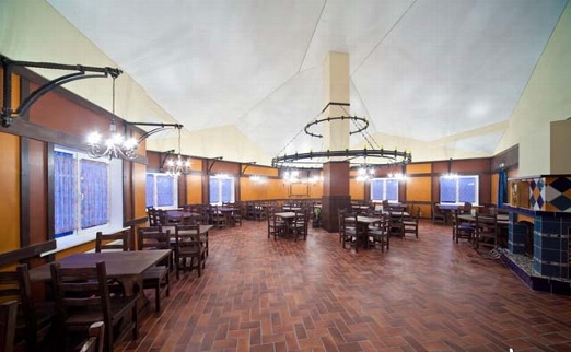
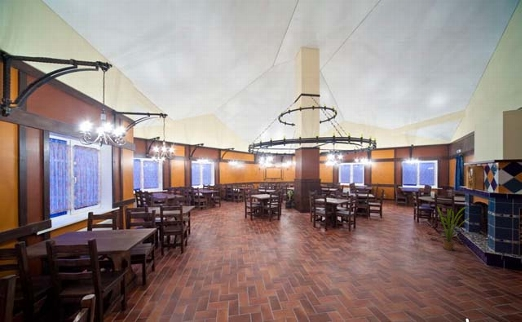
+ house plant [436,205,471,251]
